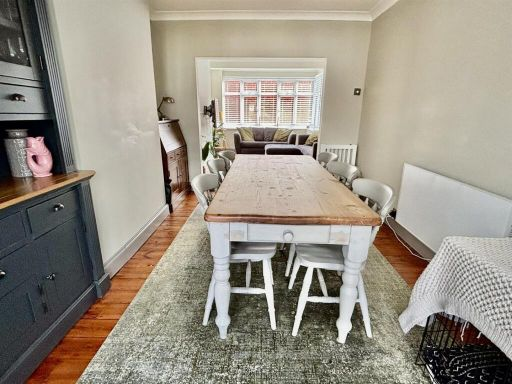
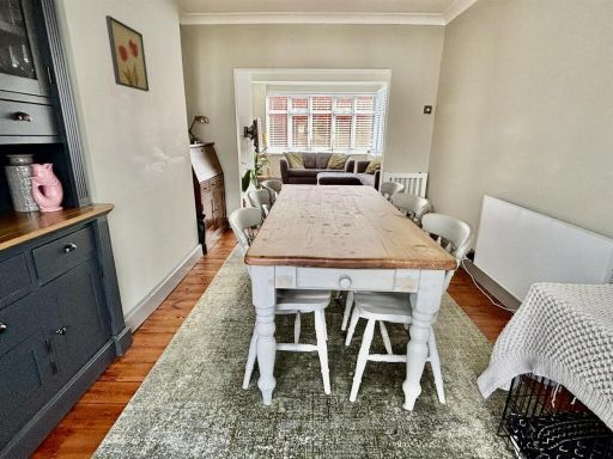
+ wall art [104,14,150,92]
